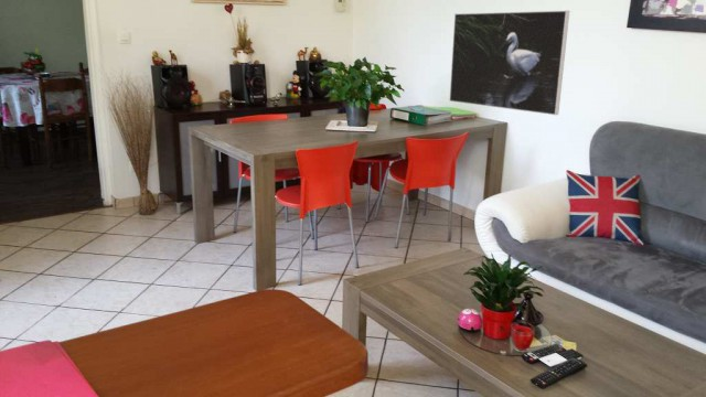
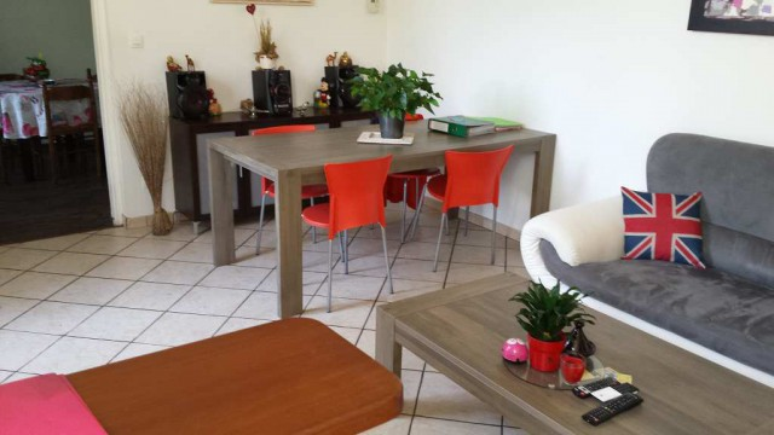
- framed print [448,10,570,116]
